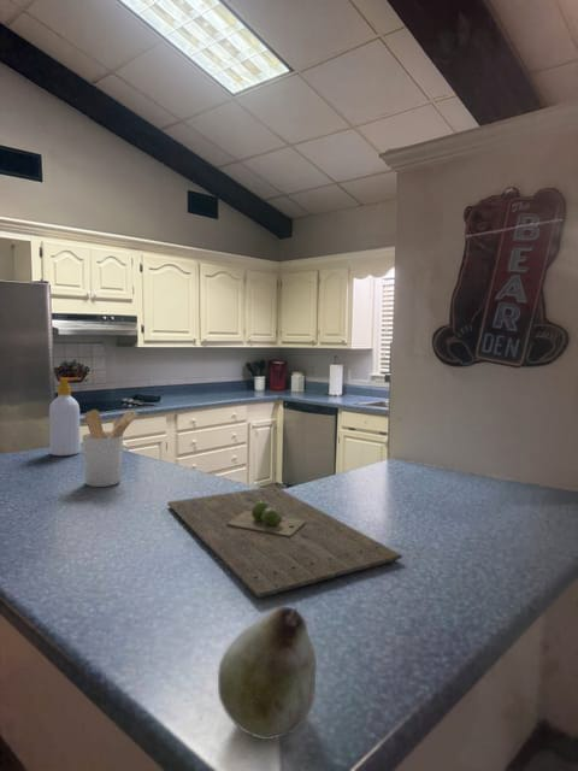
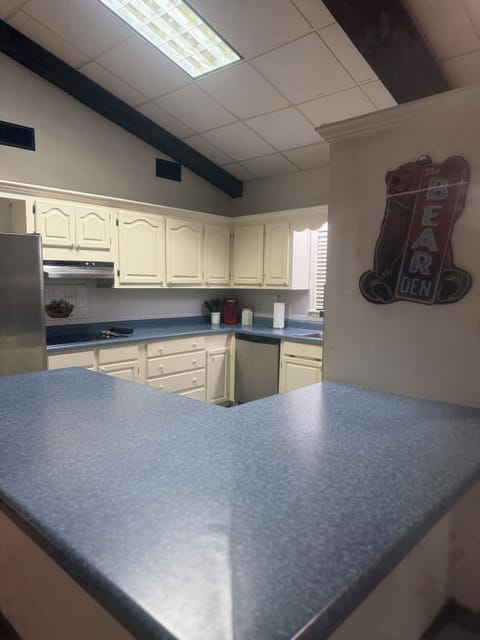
- cutting board [166,485,403,599]
- utensil holder [81,408,140,488]
- soap bottle [48,377,83,457]
- fruit [217,606,318,741]
